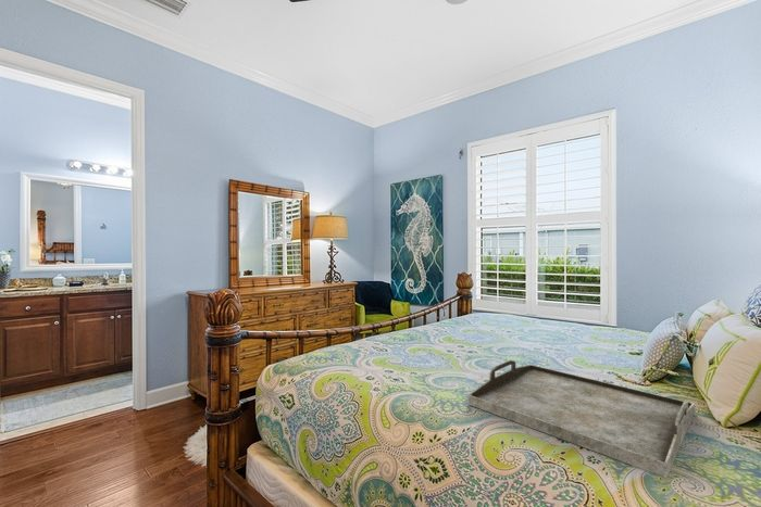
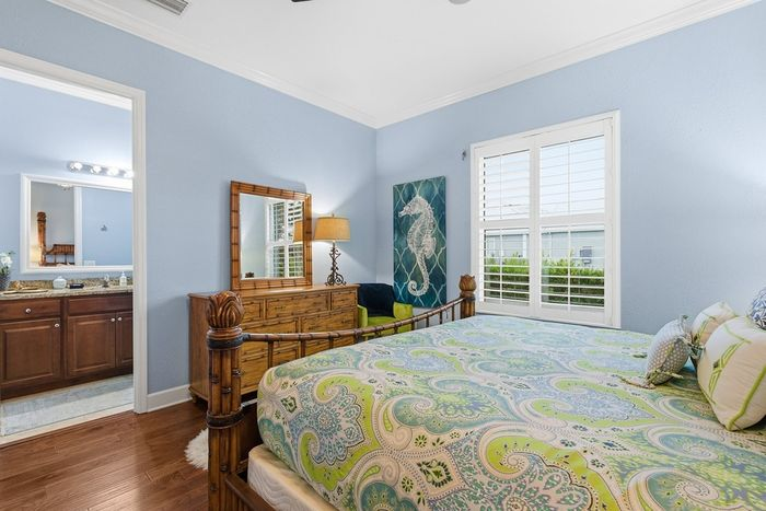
- serving tray [466,359,696,479]
